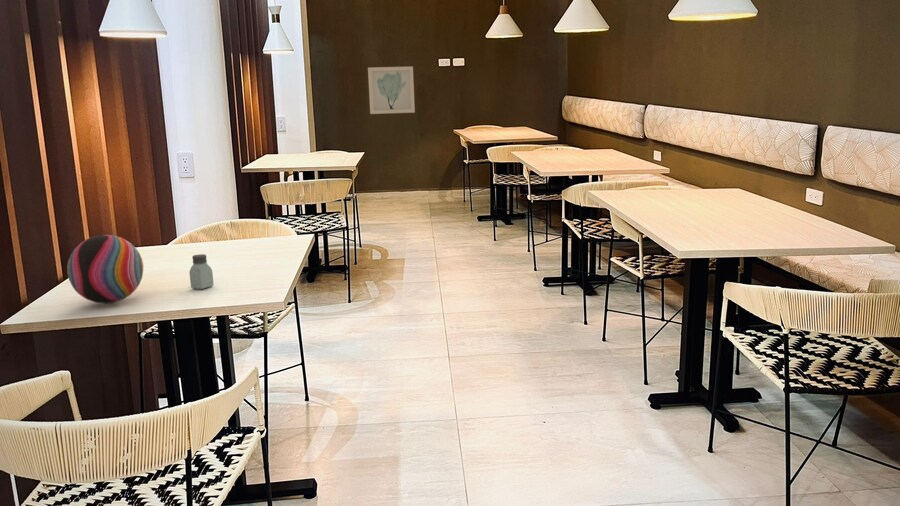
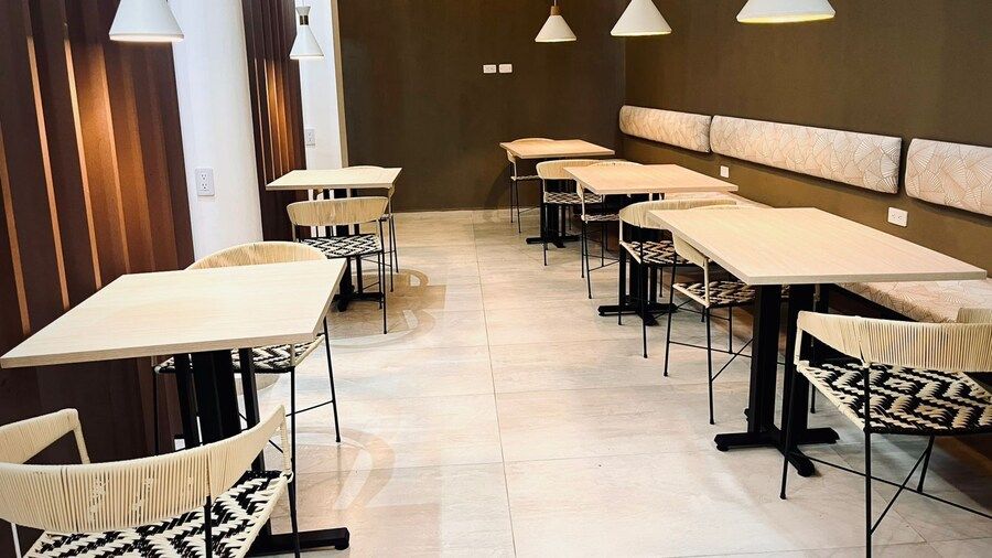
- decorative ball [66,234,144,304]
- wall art [367,65,416,115]
- saltshaker [188,253,215,290]
